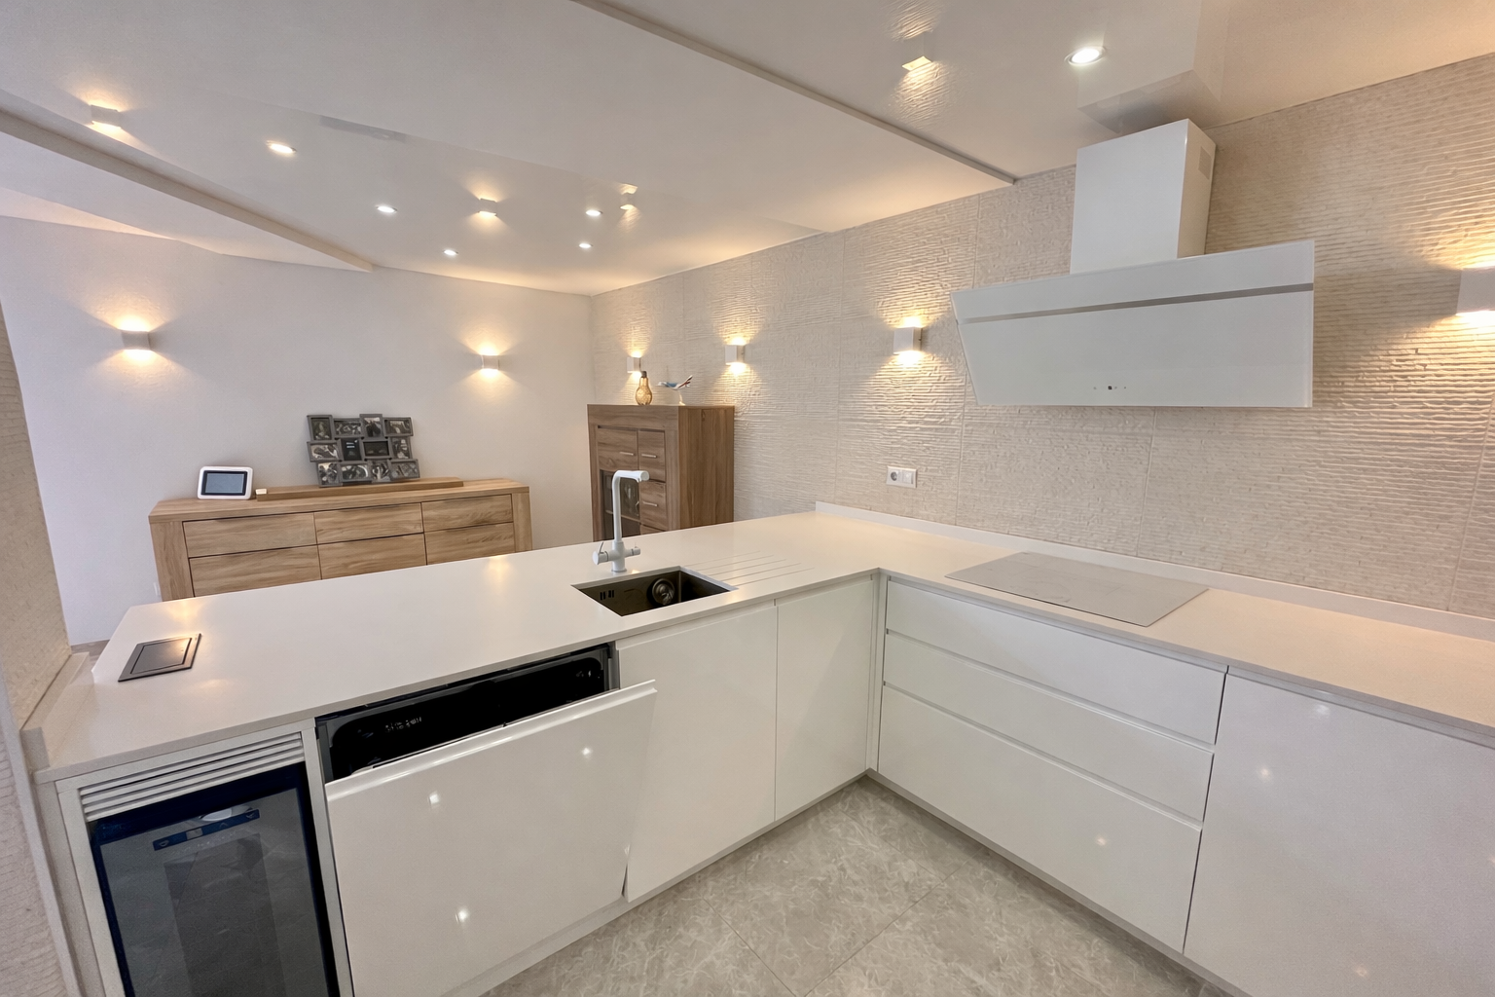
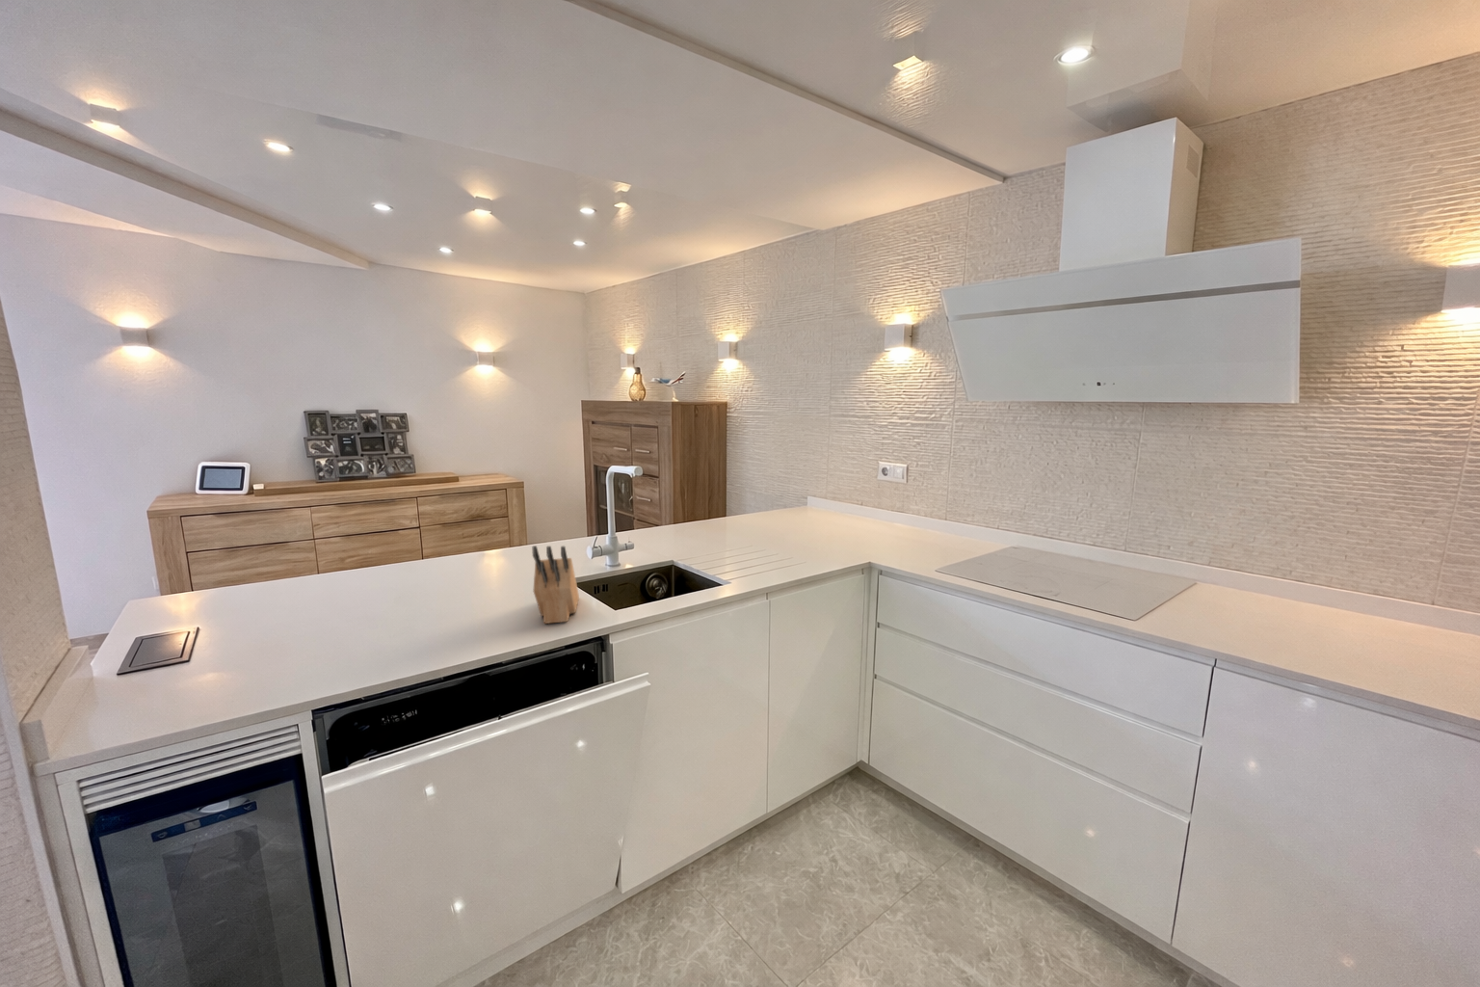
+ knife block [532,544,580,625]
